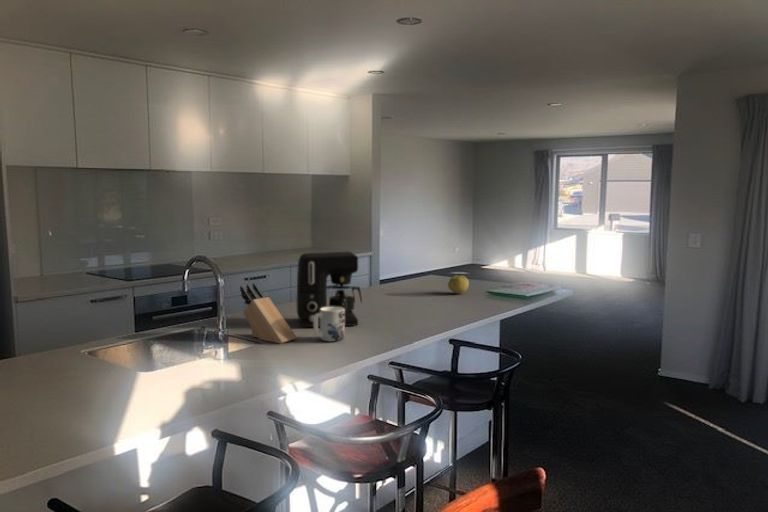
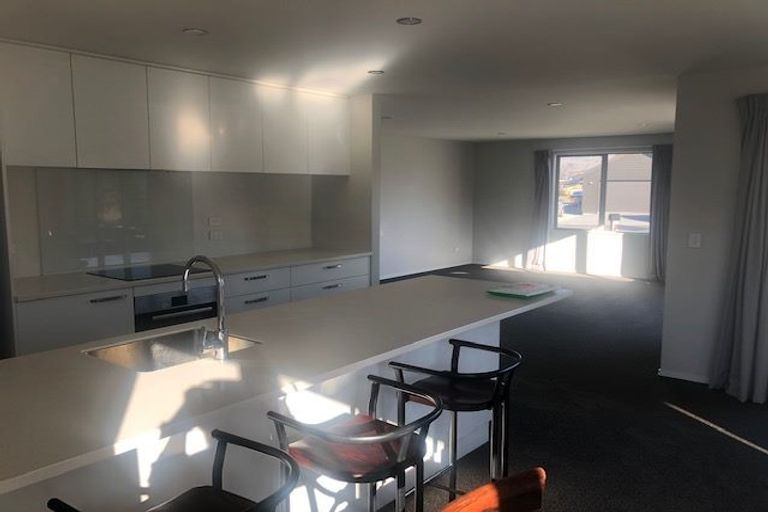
- knife block [239,282,298,344]
- fruit [447,274,470,295]
- mug [313,306,346,342]
- coffee maker [296,250,363,328]
